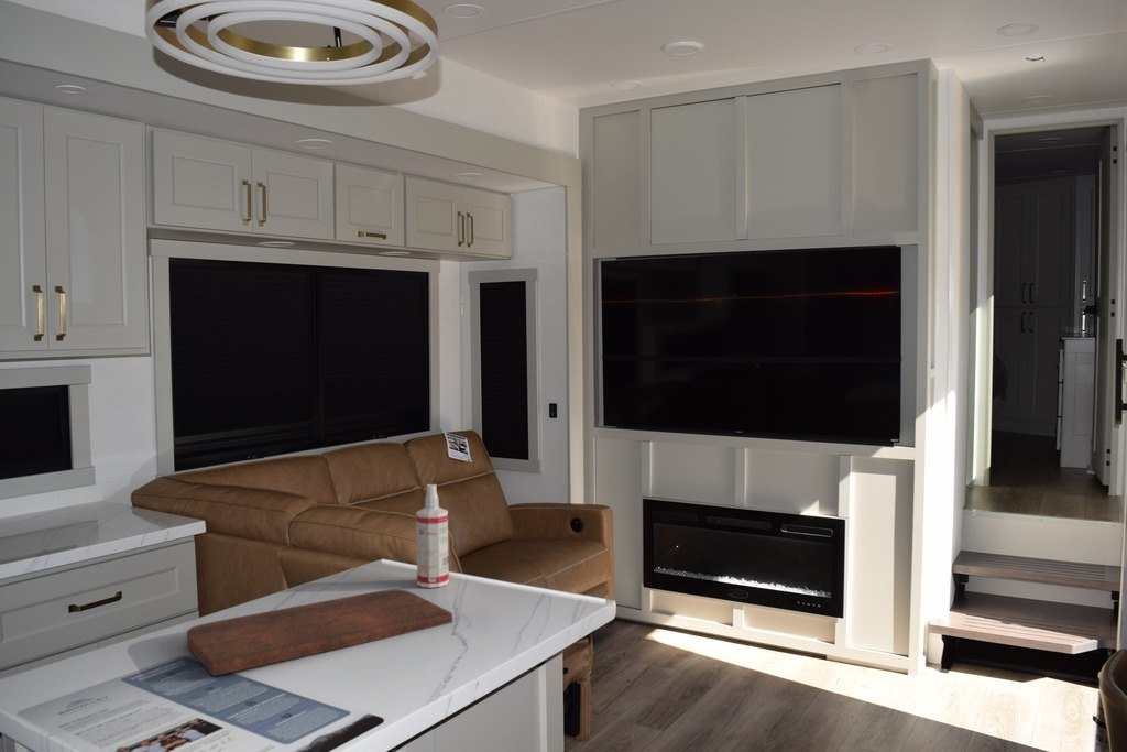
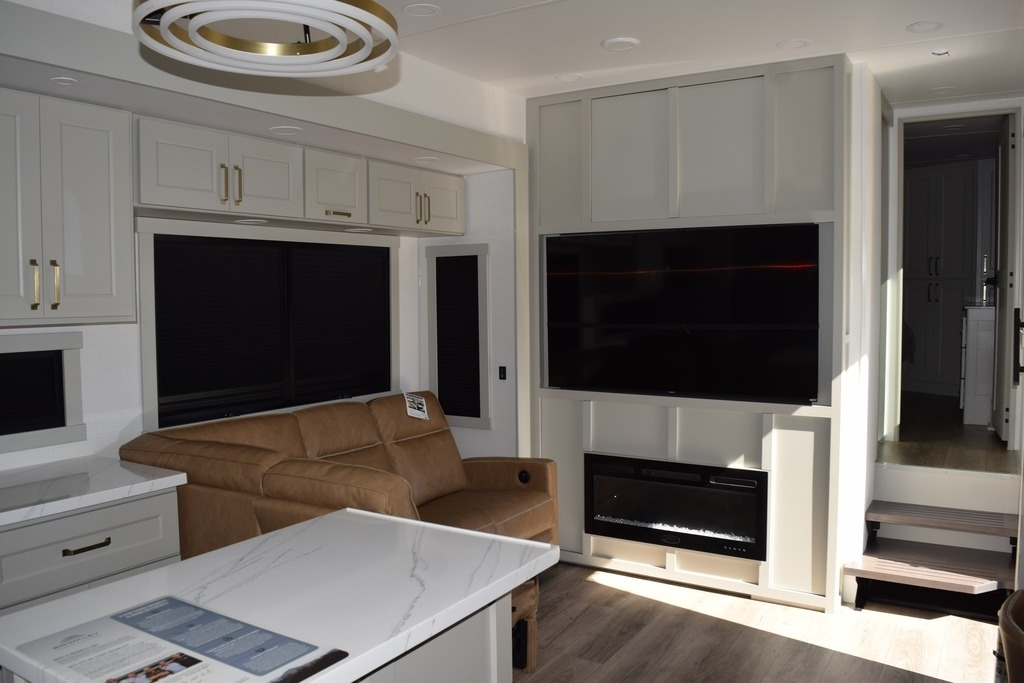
- cutting board [186,588,453,677]
- spray bottle [415,483,450,589]
